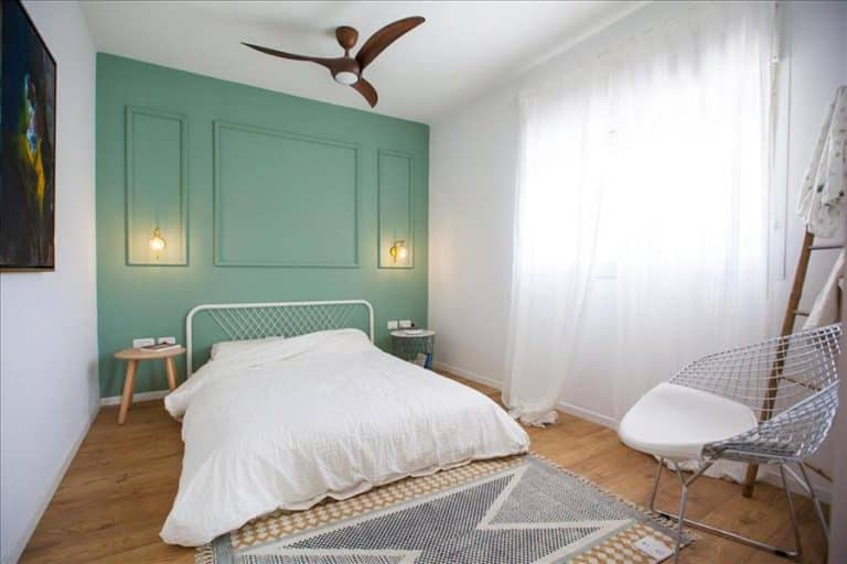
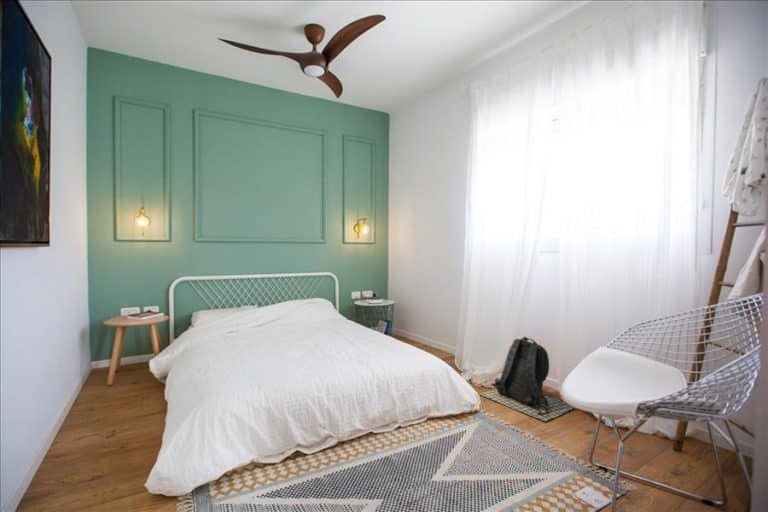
+ backpack [478,336,574,423]
